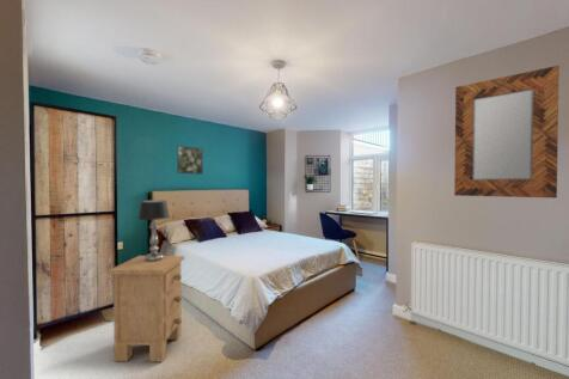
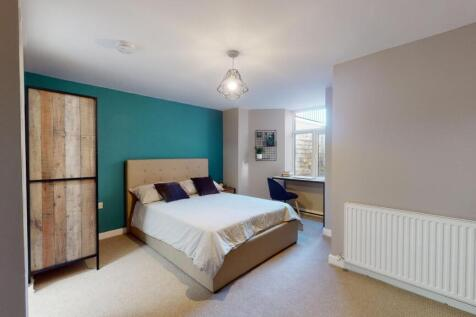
- table lamp [136,198,171,262]
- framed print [176,145,204,176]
- home mirror [453,65,561,198]
- nightstand [108,255,185,363]
